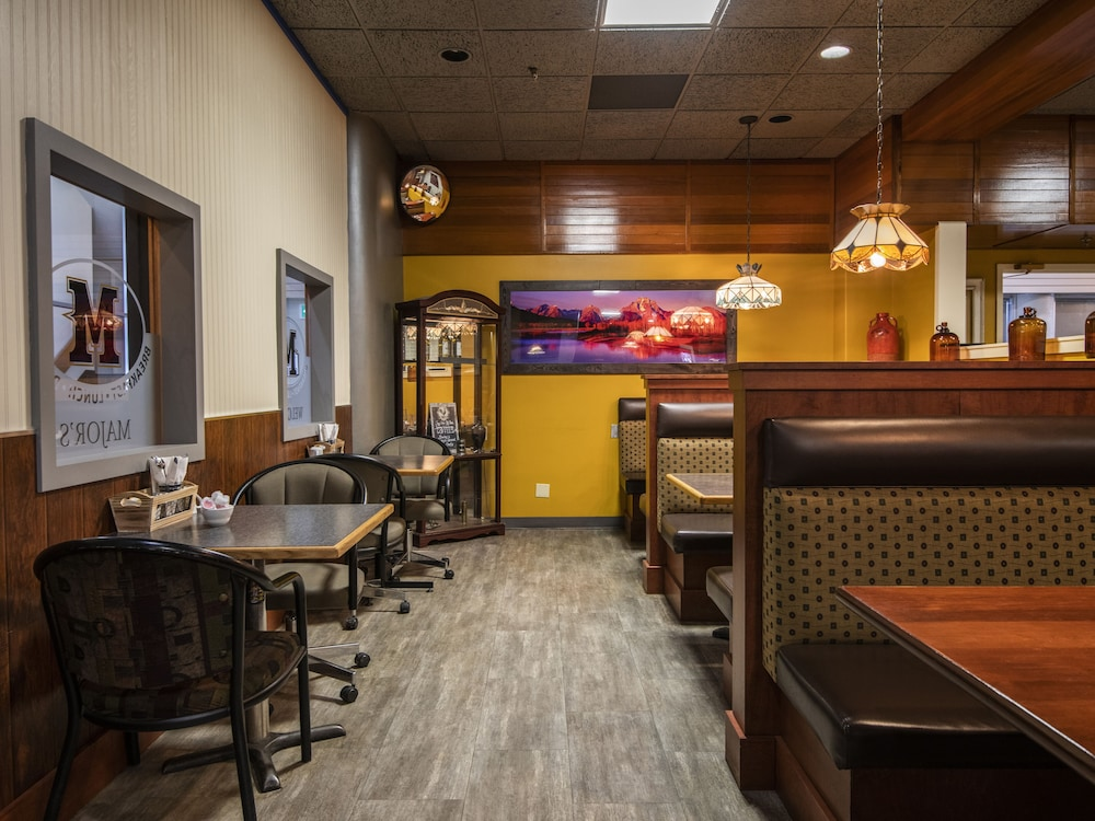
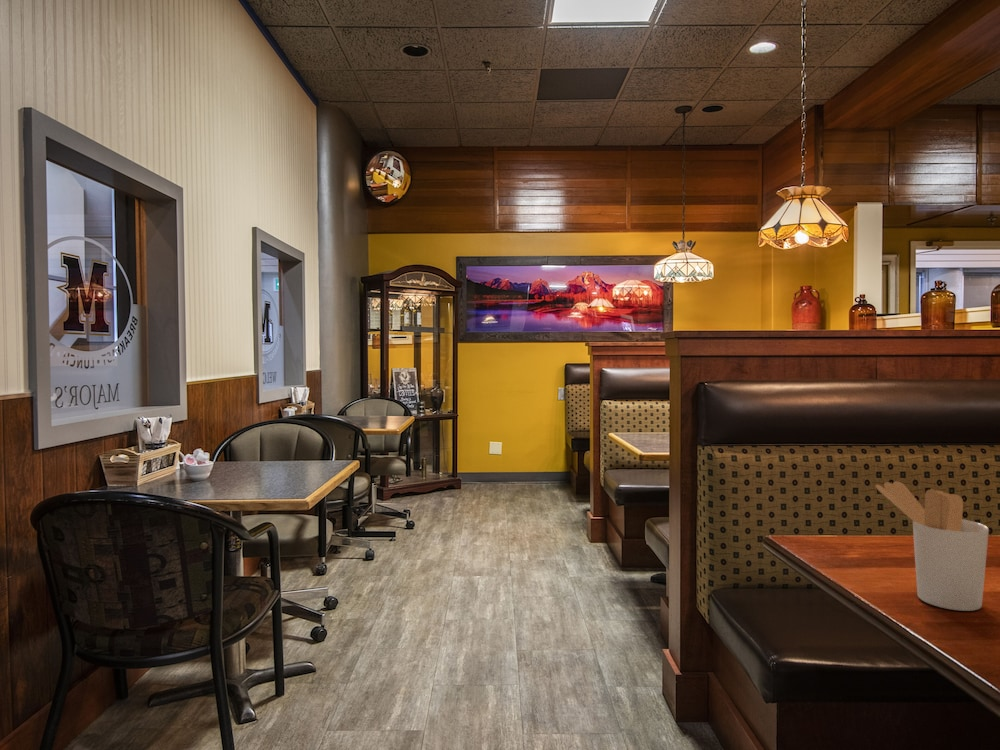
+ utensil holder [875,480,990,612]
